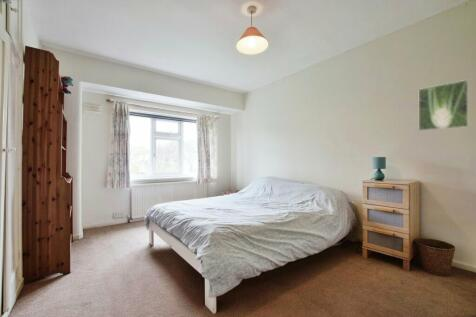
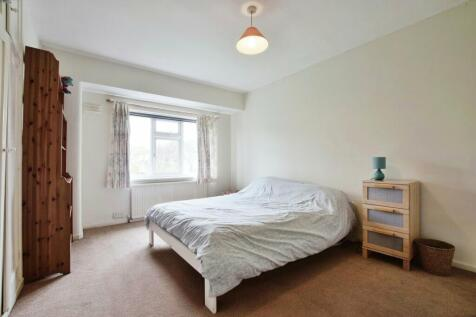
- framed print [417,79,470,132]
